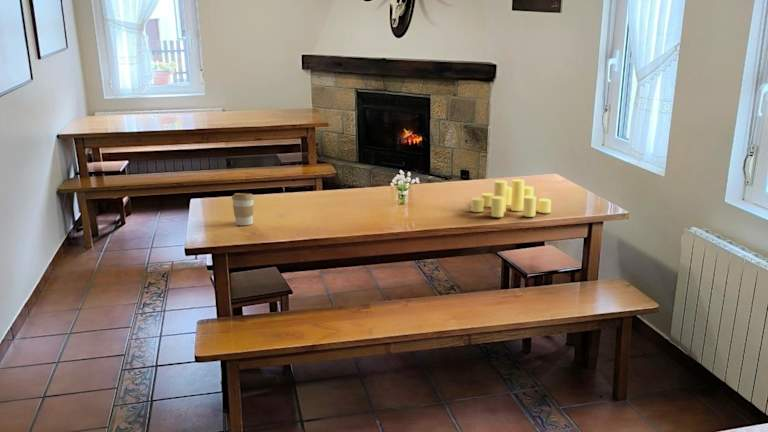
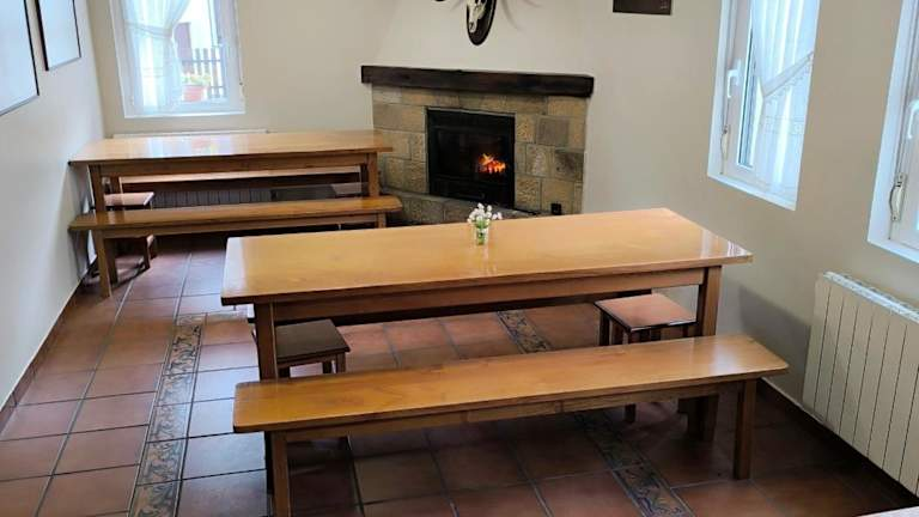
- candle [470,178,552,218]
- coffee cup [231,192,256,226]
